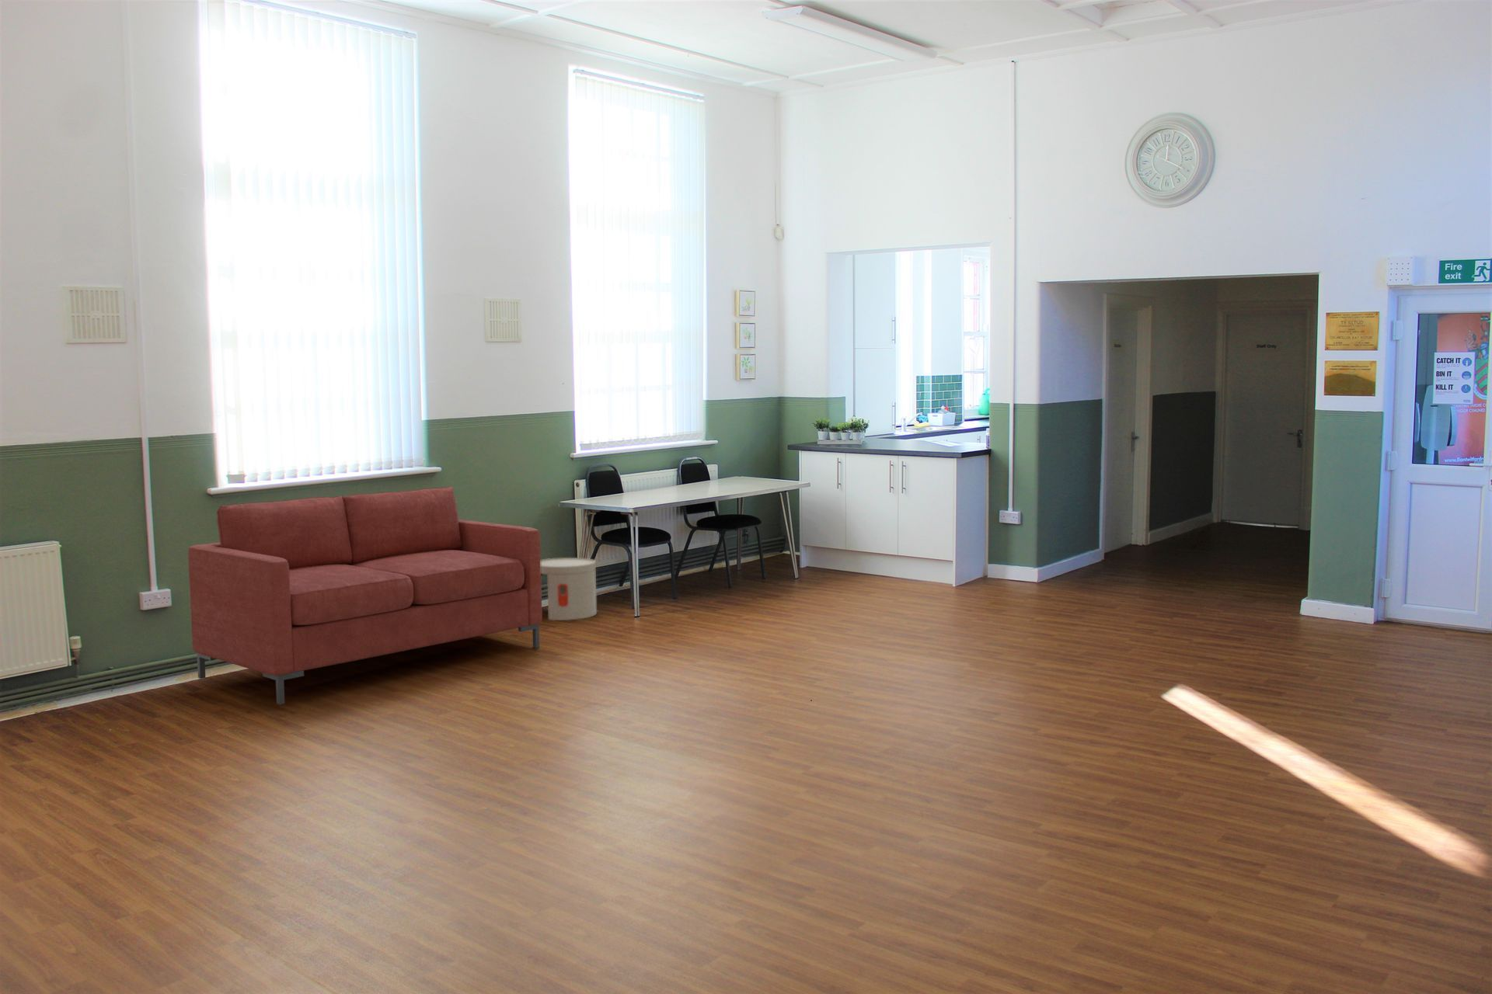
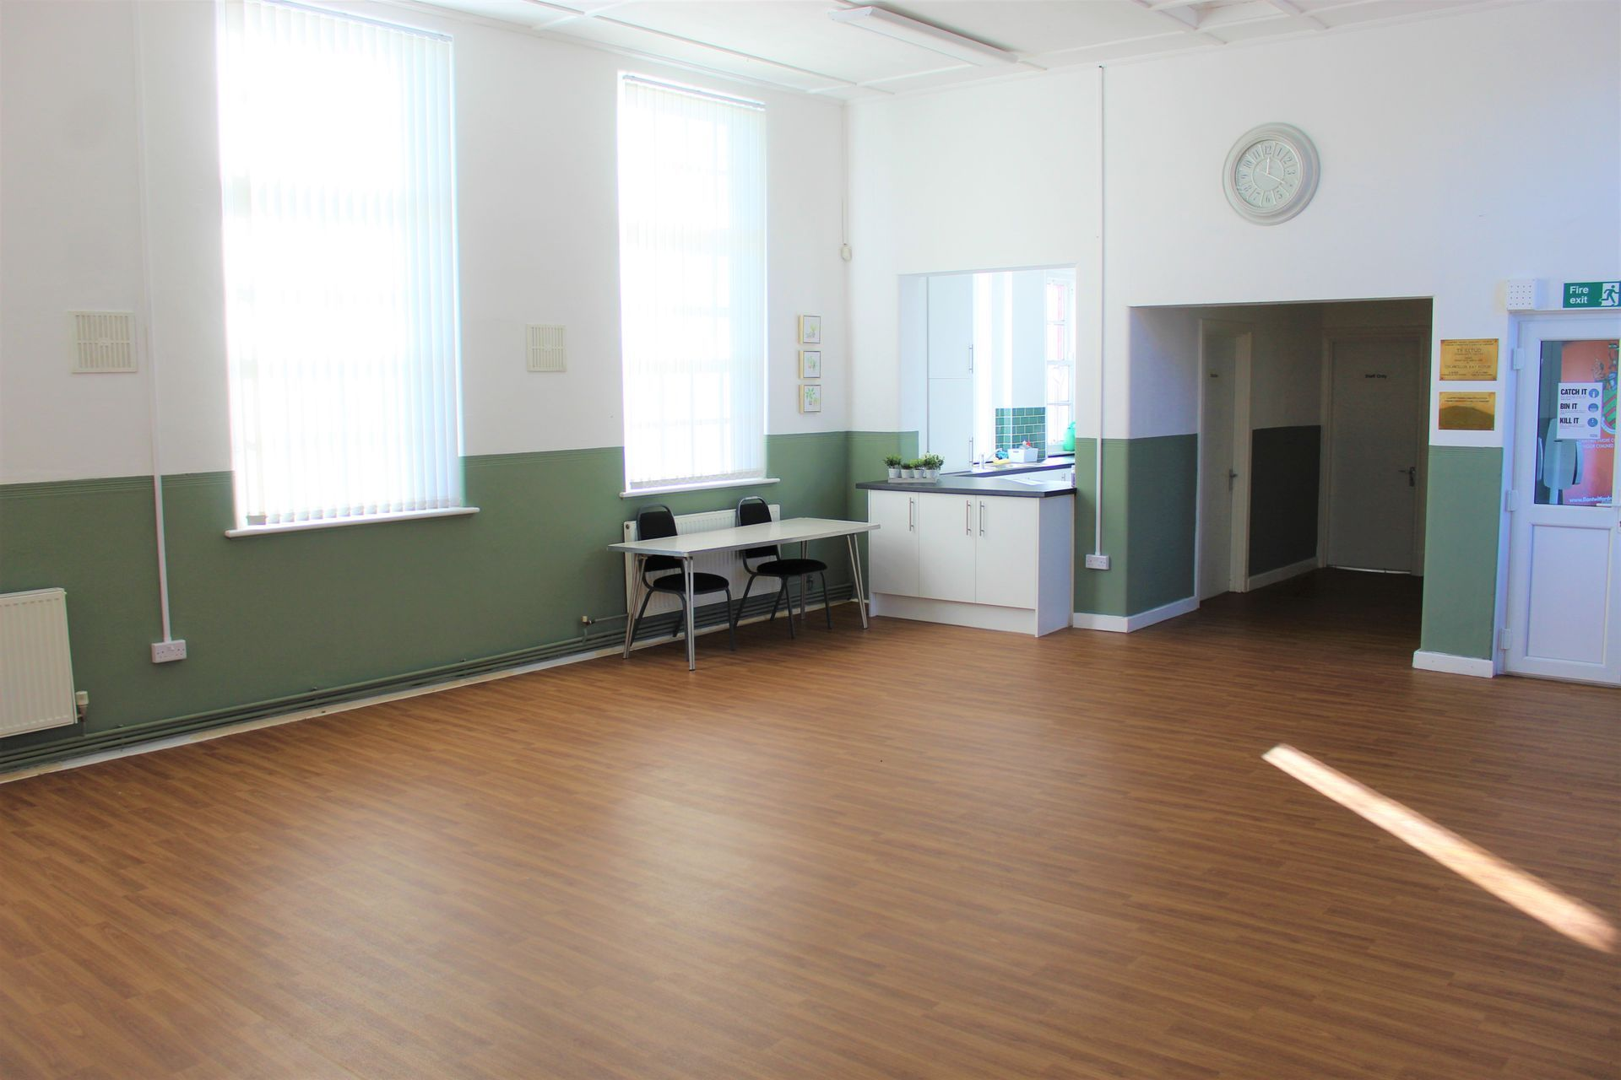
- sofa [188,485,543,706]
- side table [541,557,597,621]
